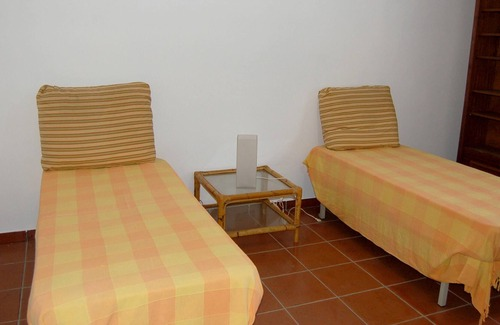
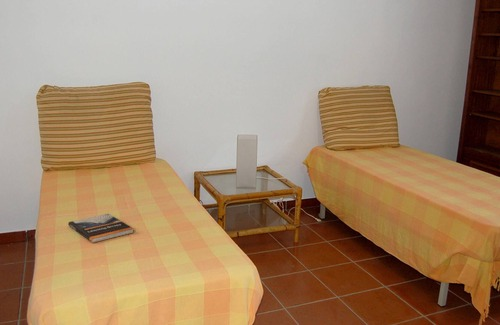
+ book [67,213,135,244]
